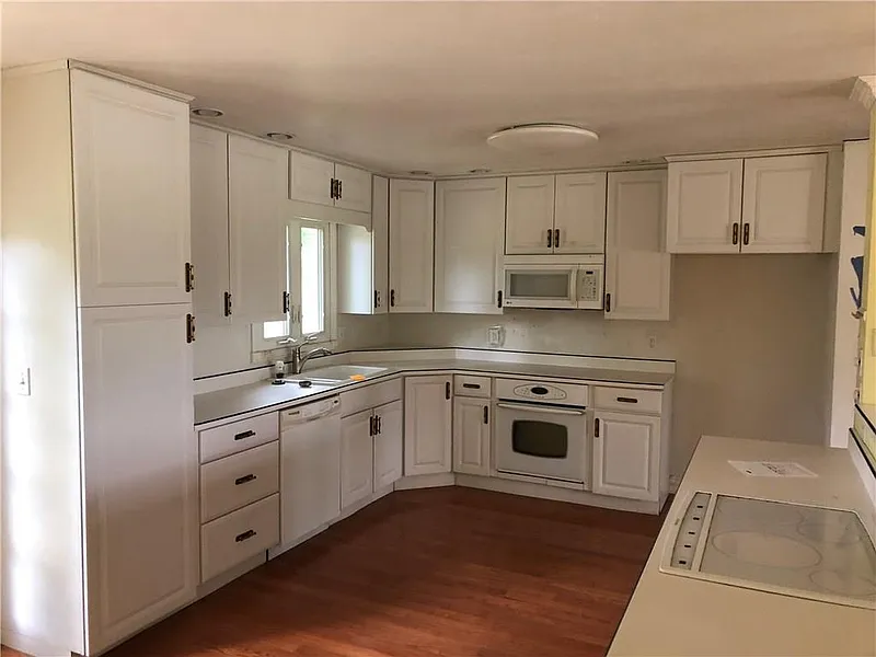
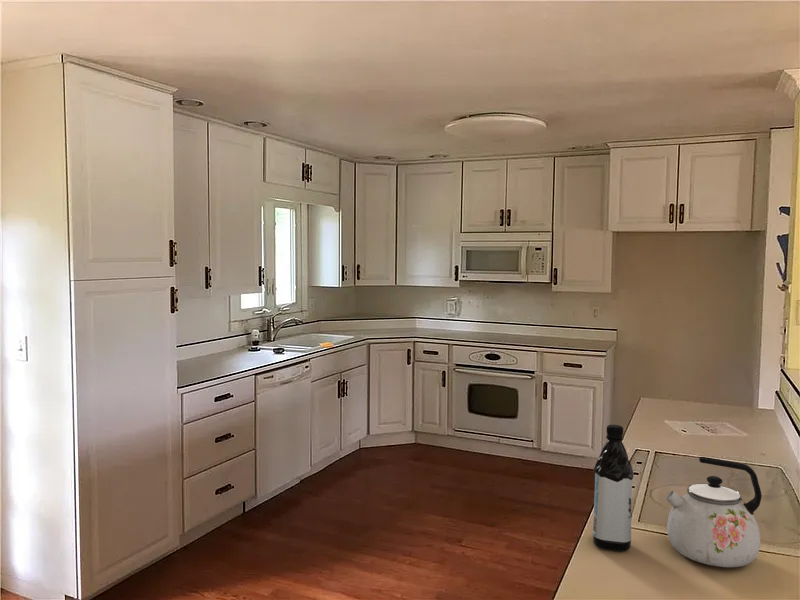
+ kettle [665,456,763,568]
+ water bottle [592,424,635,552]
